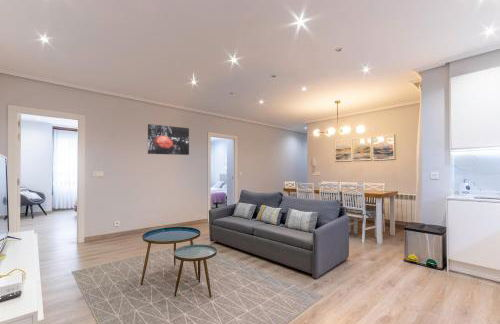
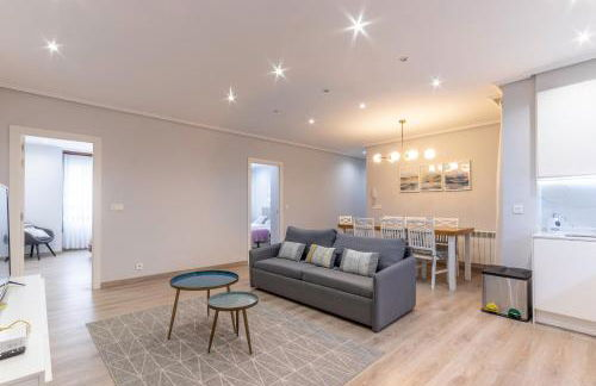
- wall art [147,123,190,156]
